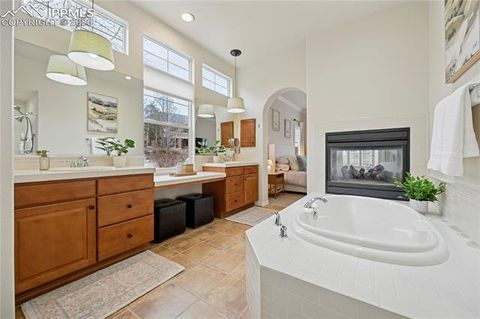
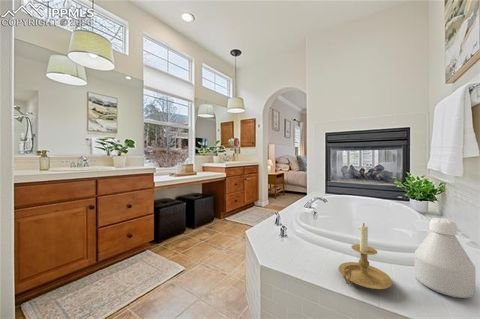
+ bottle [413,217,476,299]
+ candle holder [338,222,393,290]
